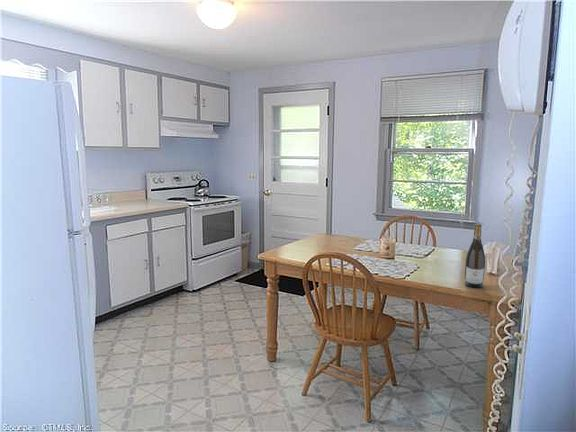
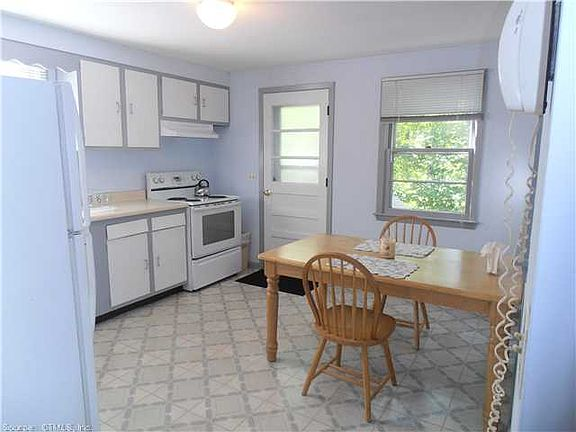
- wine bottle [464,223,486,289]
